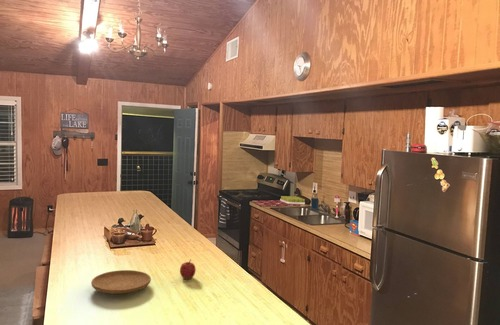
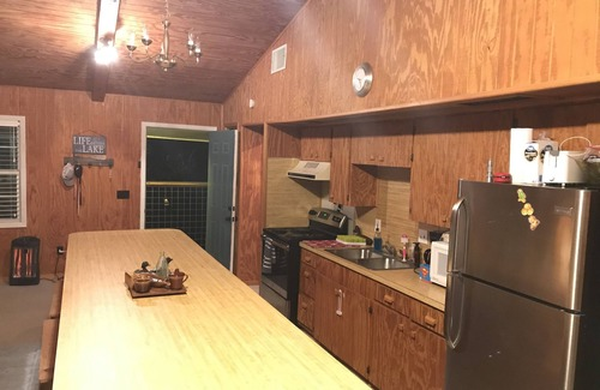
- apple [179,259,197,280]
- plate [90,269,152,295]
